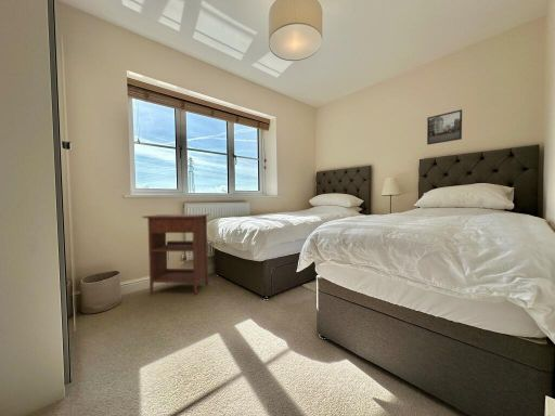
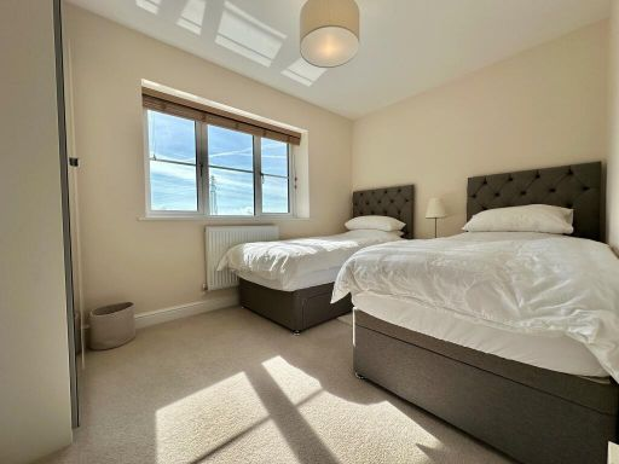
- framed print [426,108,463,146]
- nightstand [142,213,210,296]
